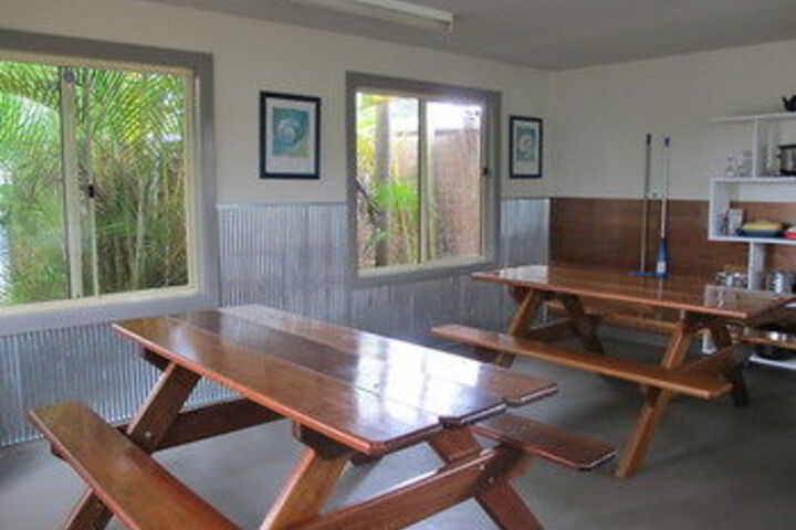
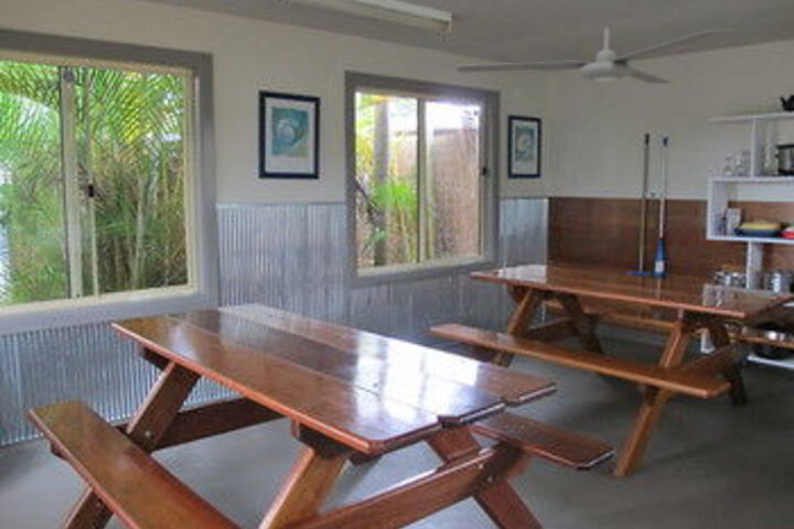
+ ceiling fan [454,26,734,85]
